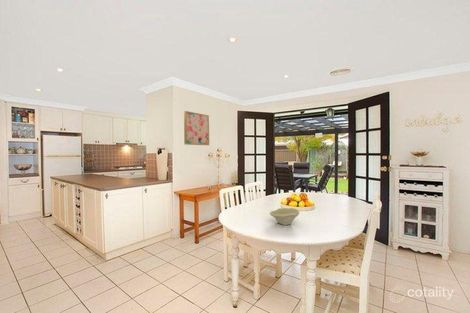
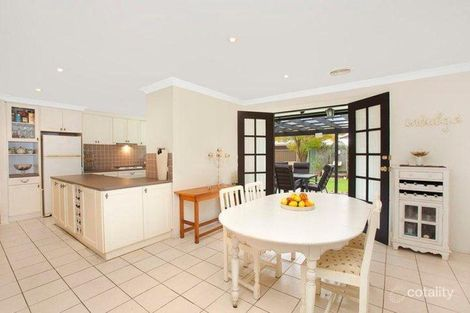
- bowl [269,207,301,226]
- wall art [183,110,210,146]
